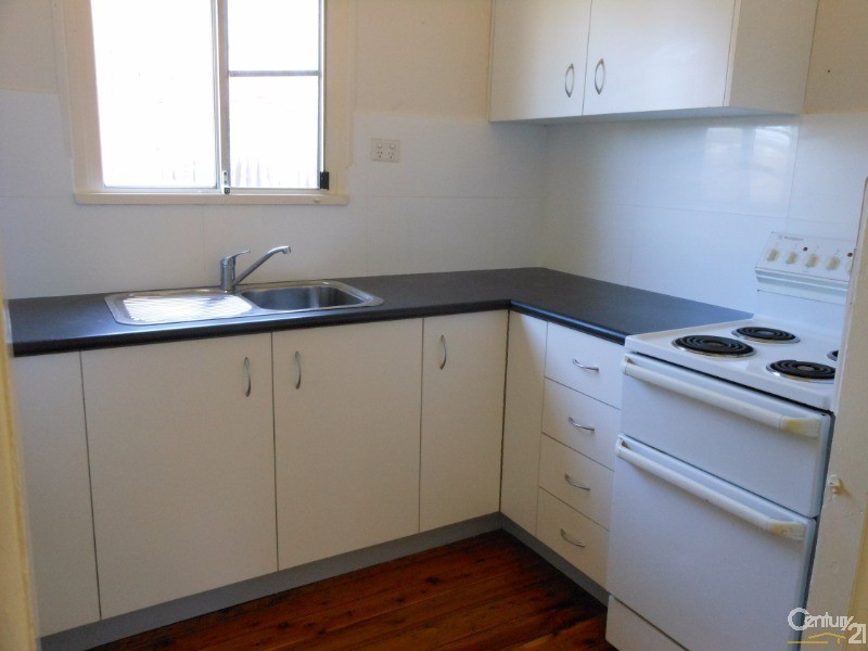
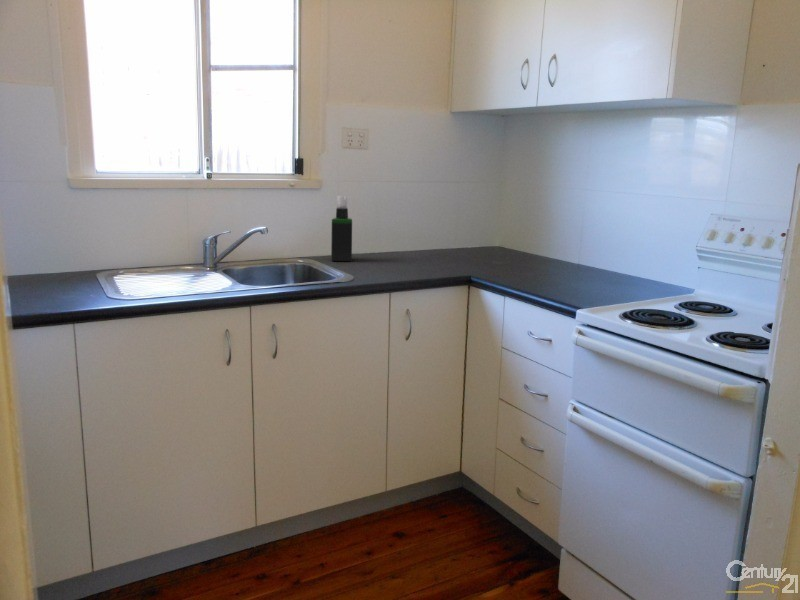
+ spray bottle [330,195,353,262]
